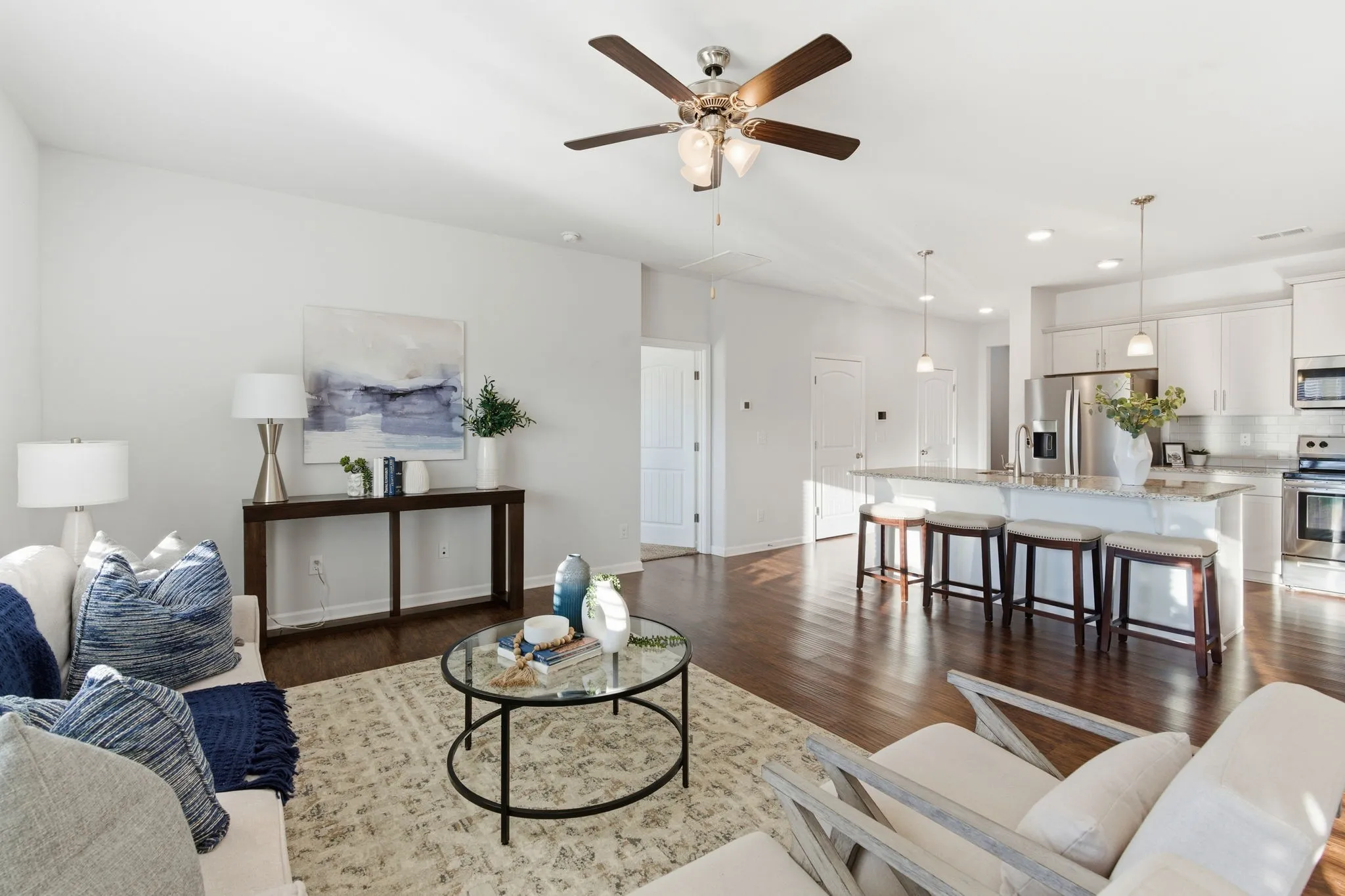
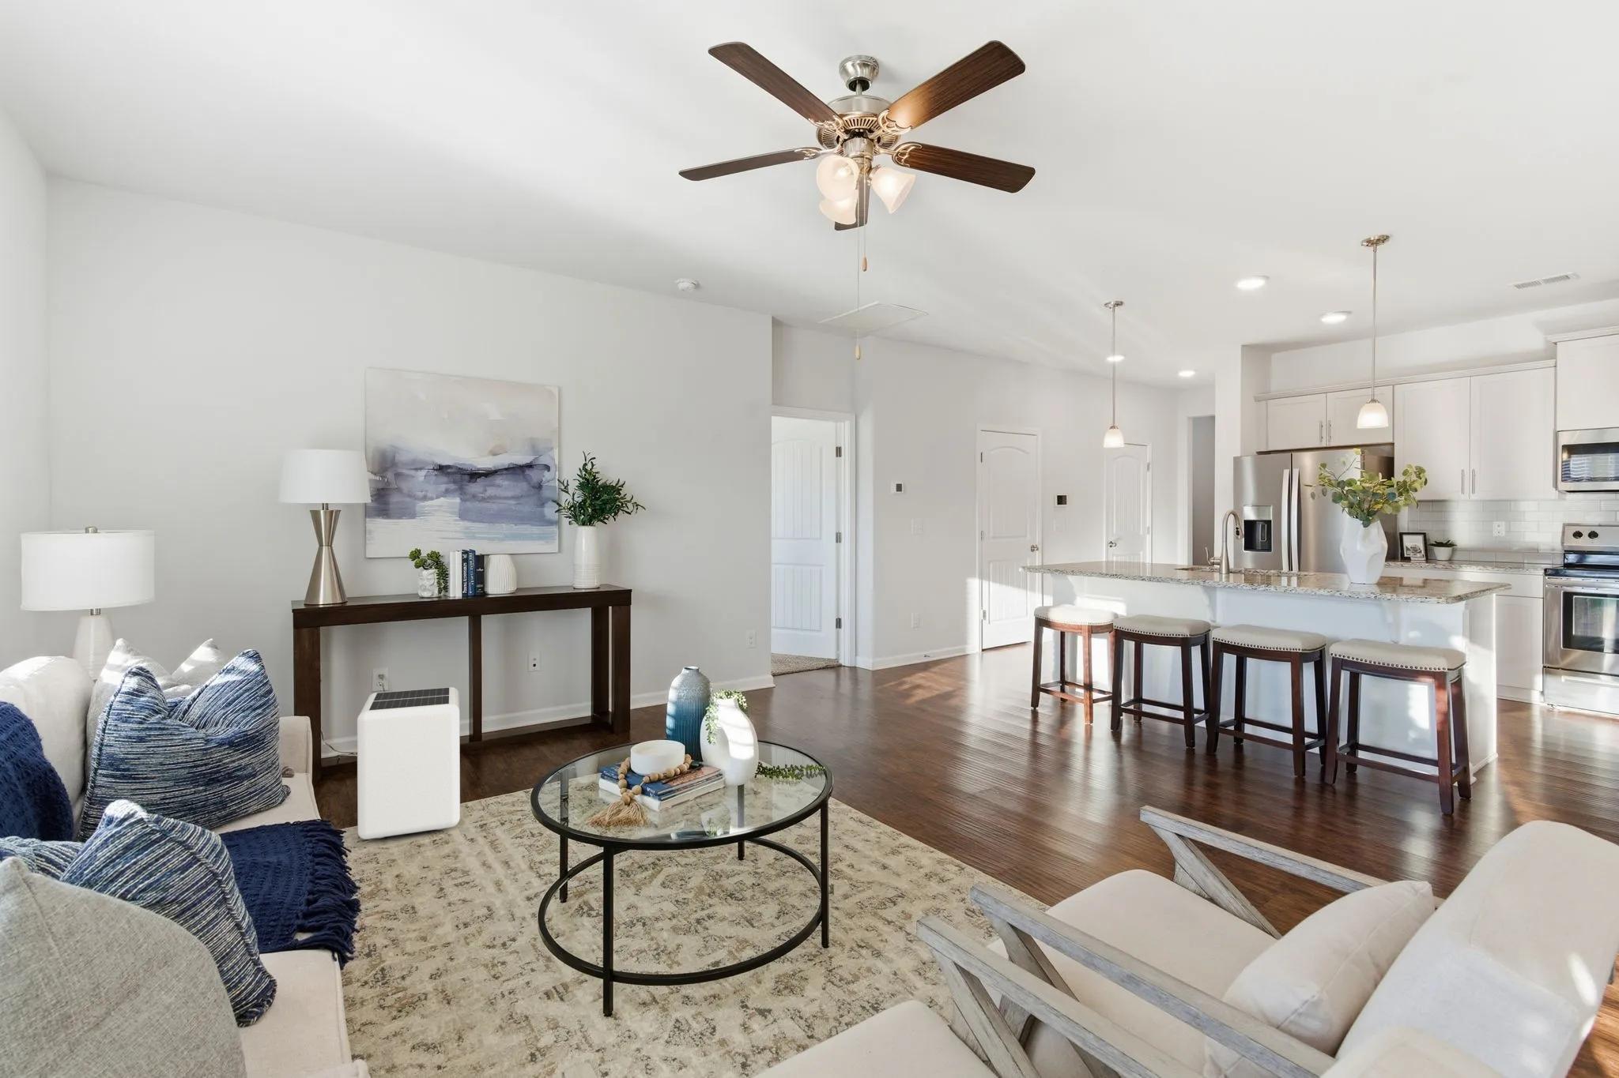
+ air purifier [356,686,461,840]
